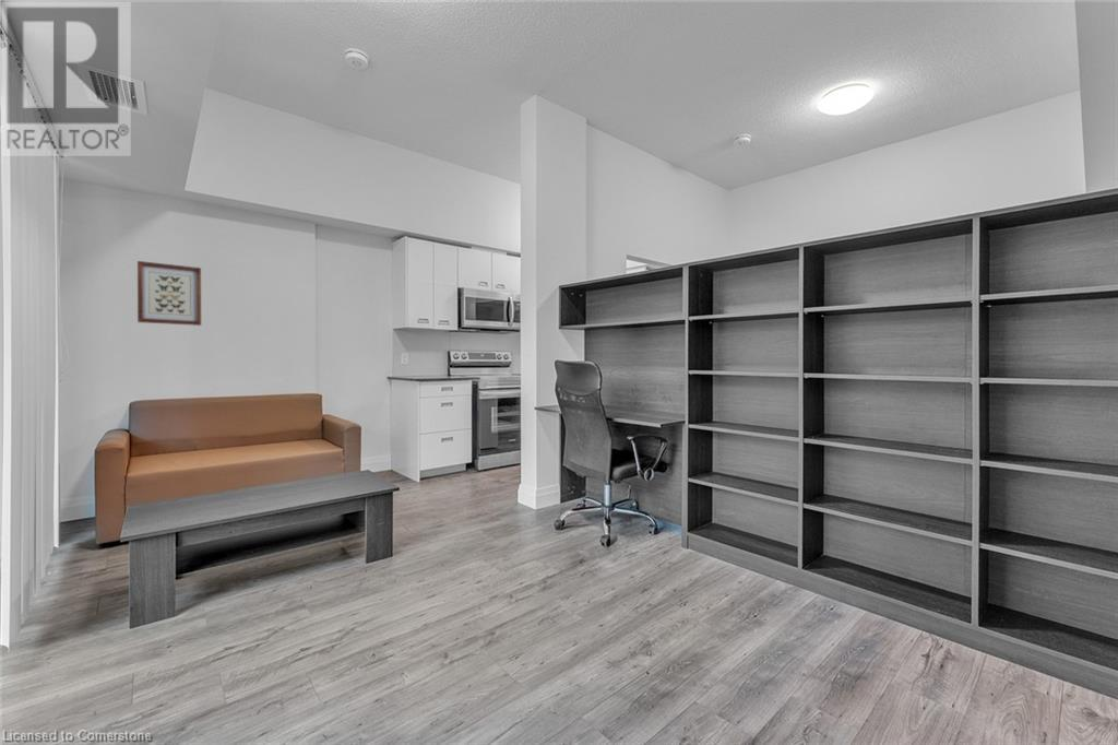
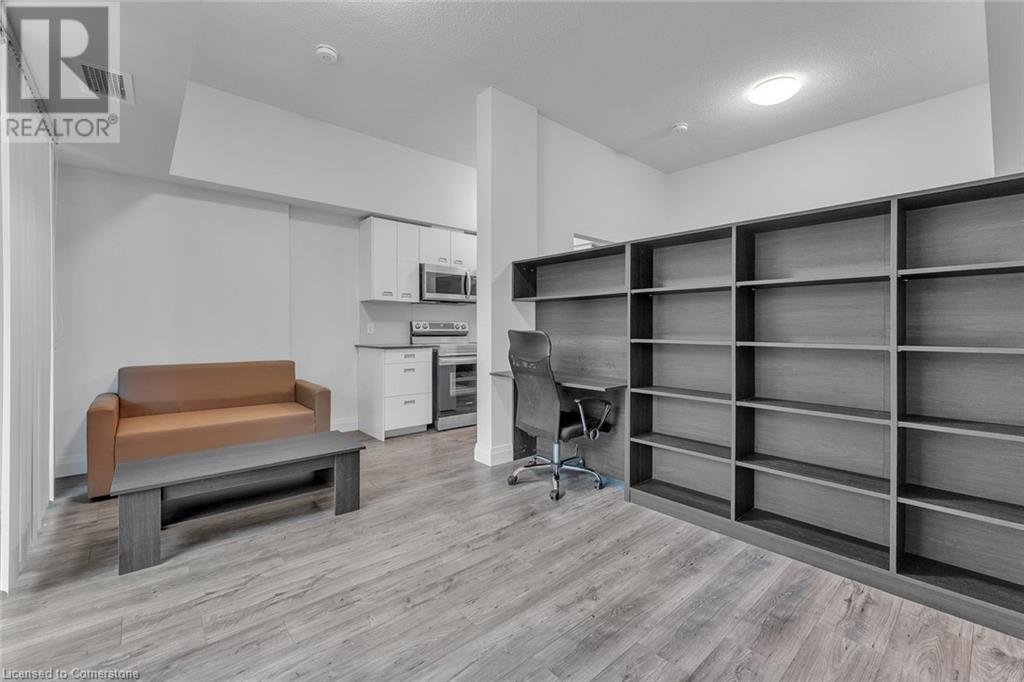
- wall art [136,260,202,327]
